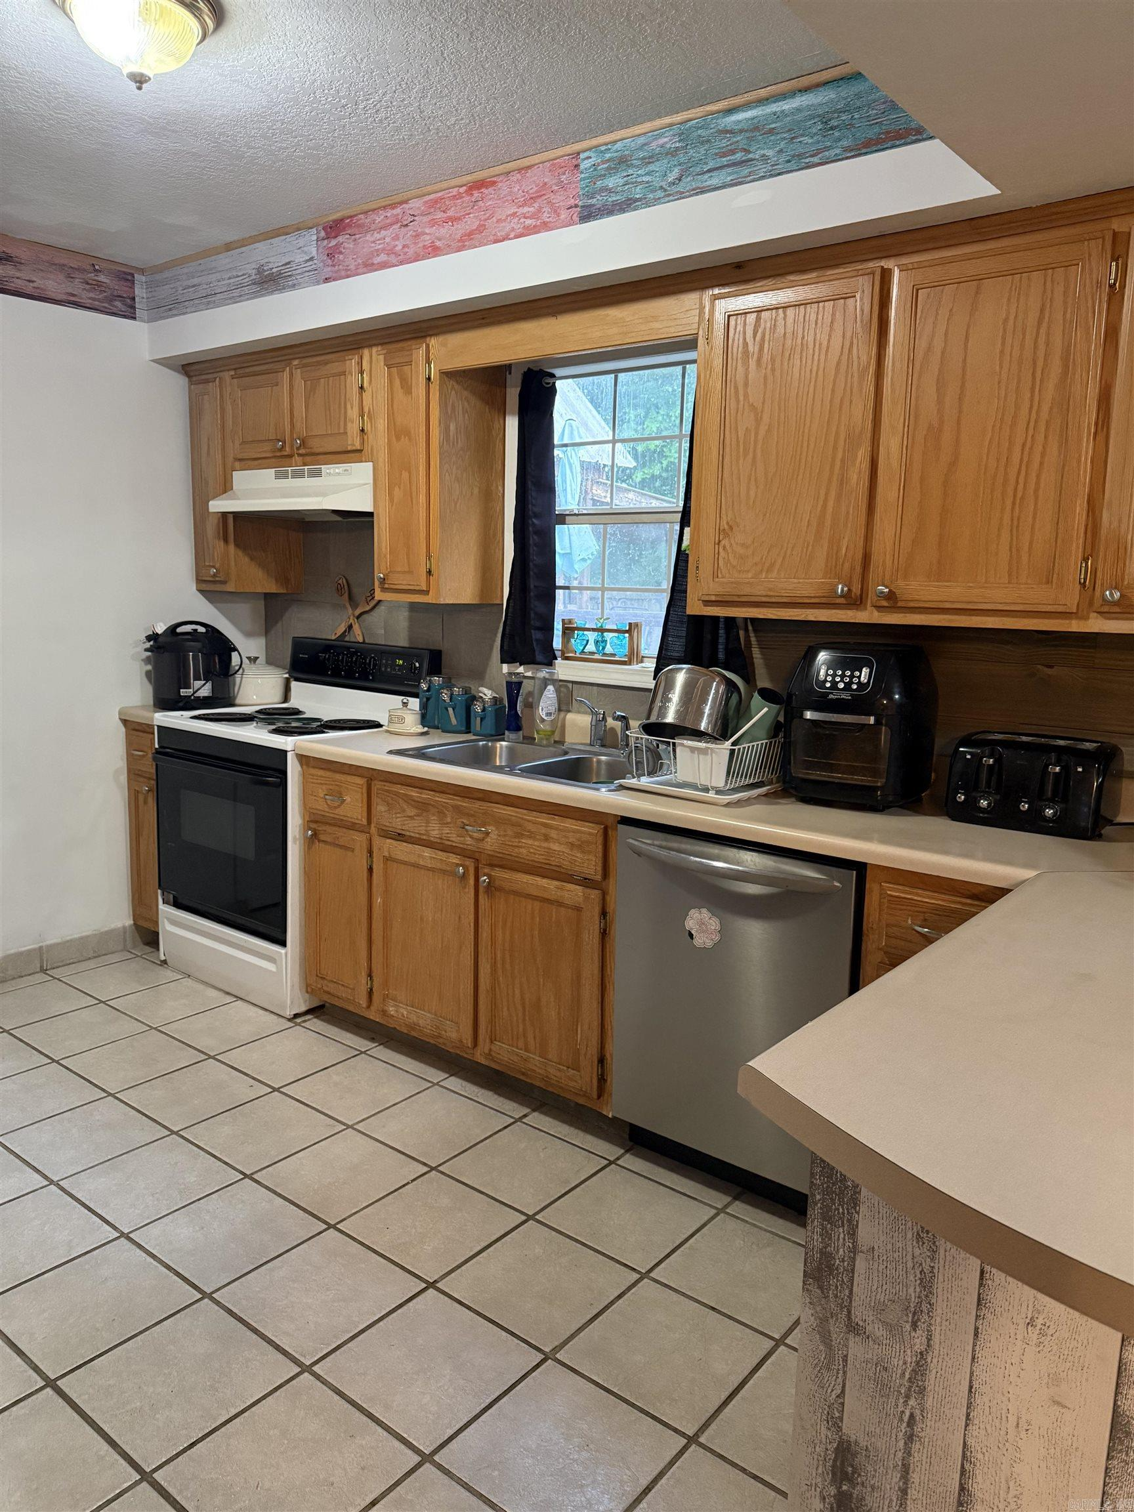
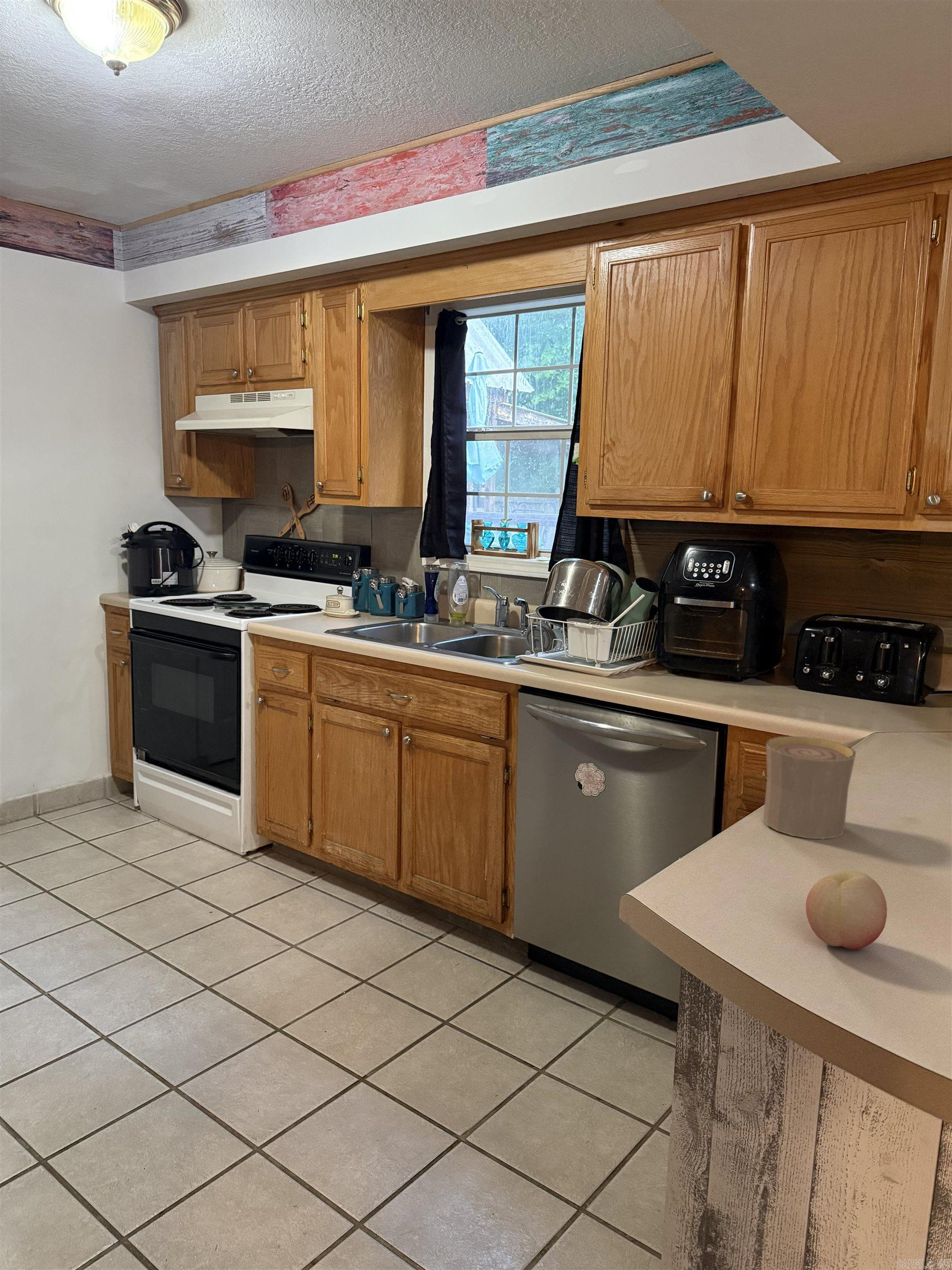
+ cup [762,735,857,840]
+ fruit [805,870,888,950]
